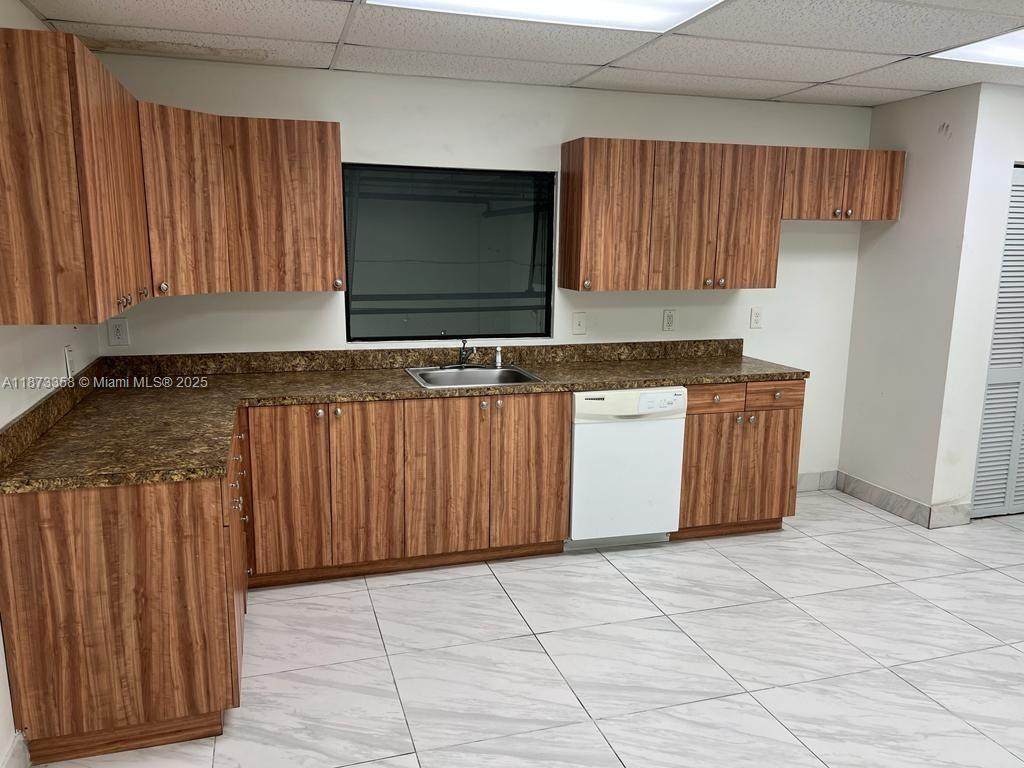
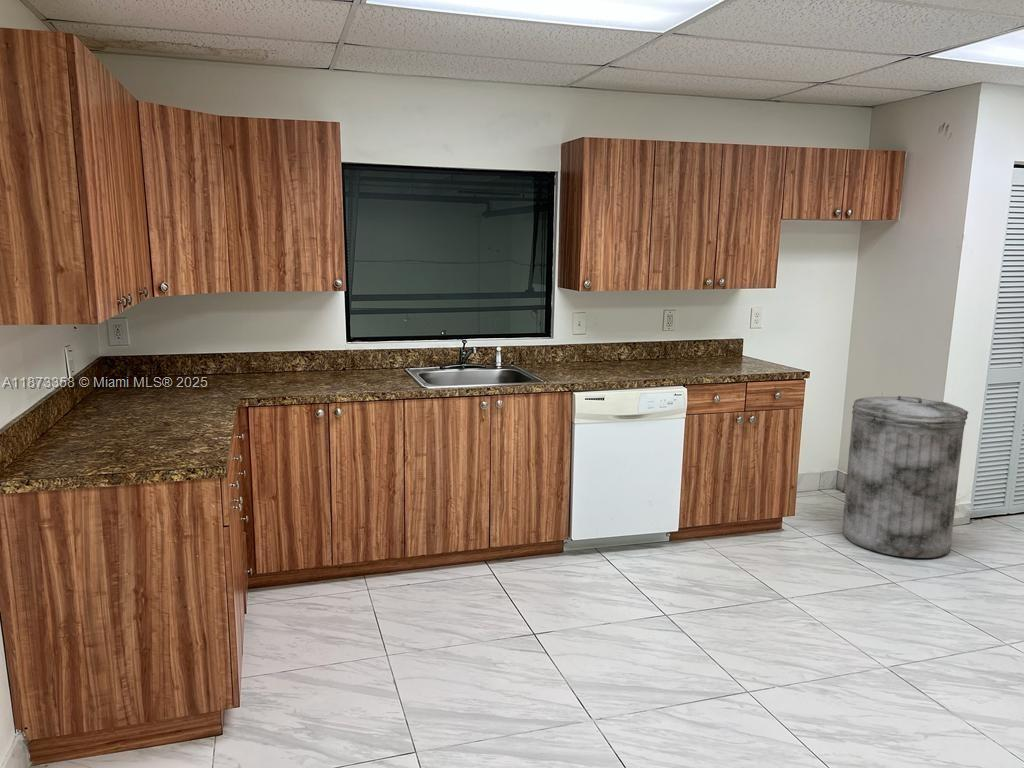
+ trash can [841,394,970,559]
